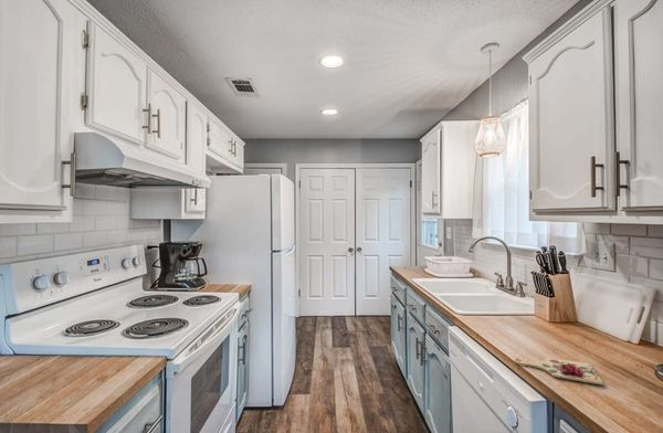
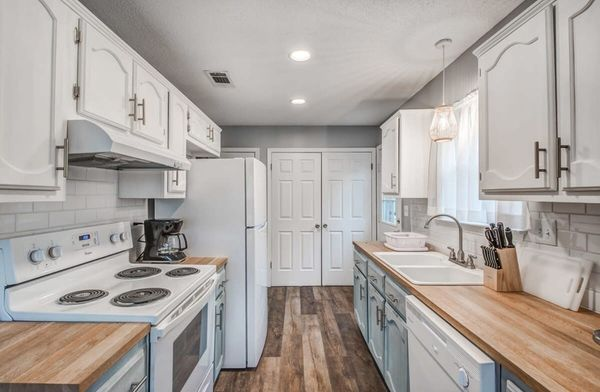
- cutting board [514,357,604,386]
